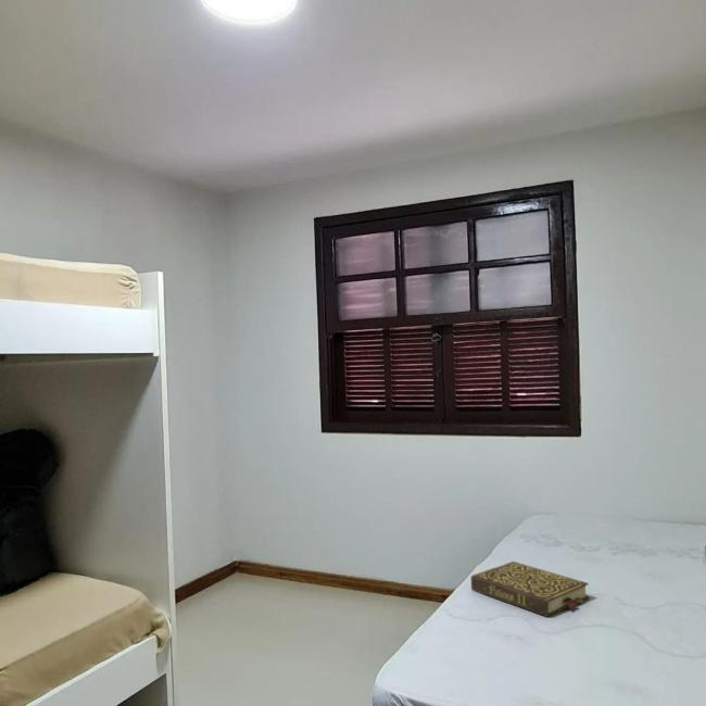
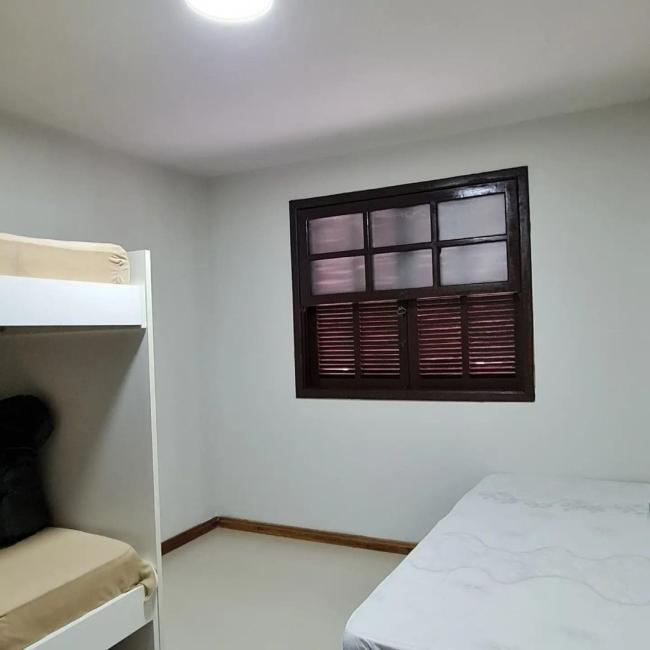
- book [470,560,590,618]
